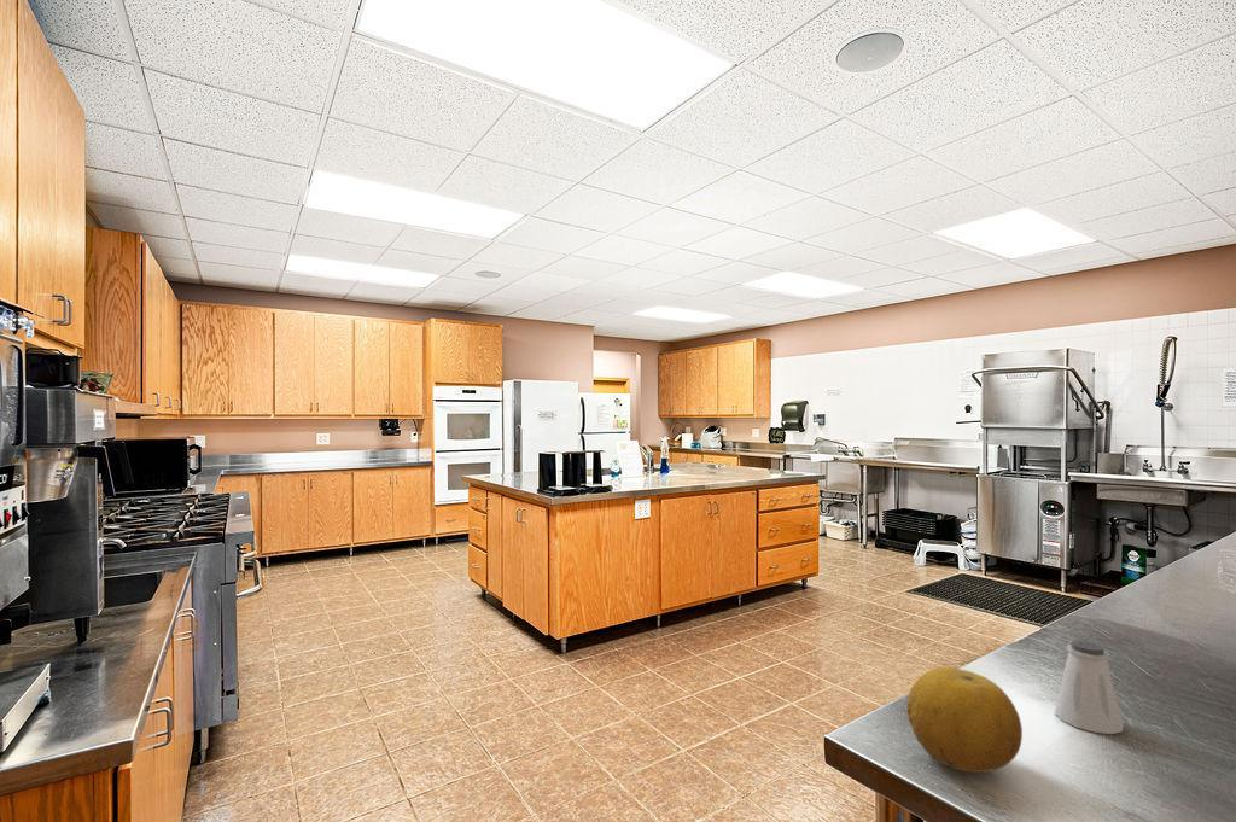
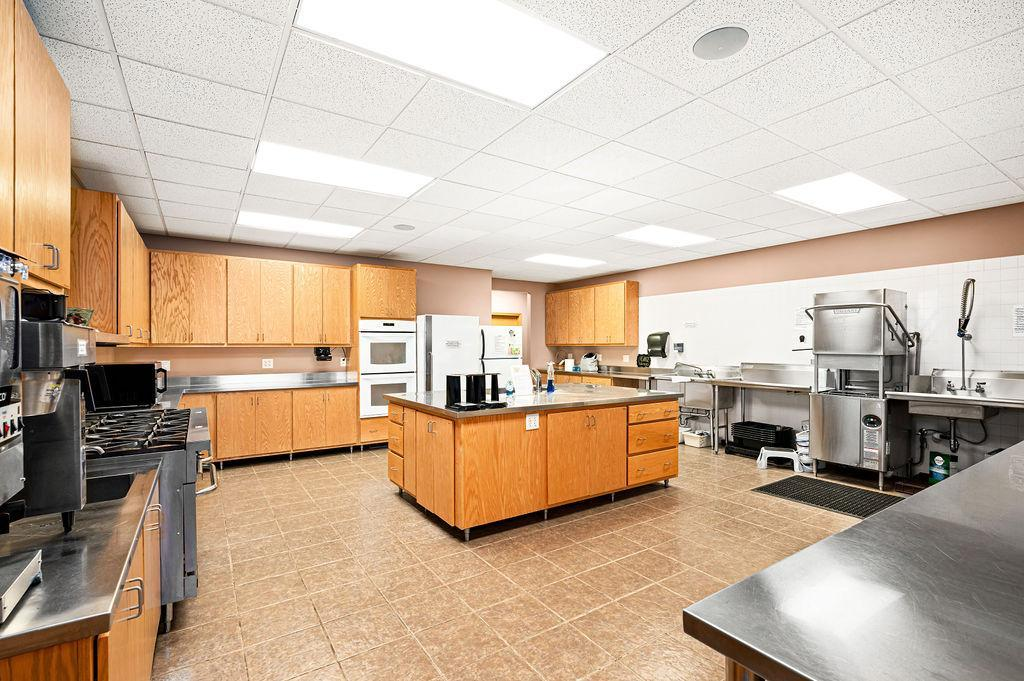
- fruit [906,666,1024,774]
- saltshaker [1054,639,1125,735]
